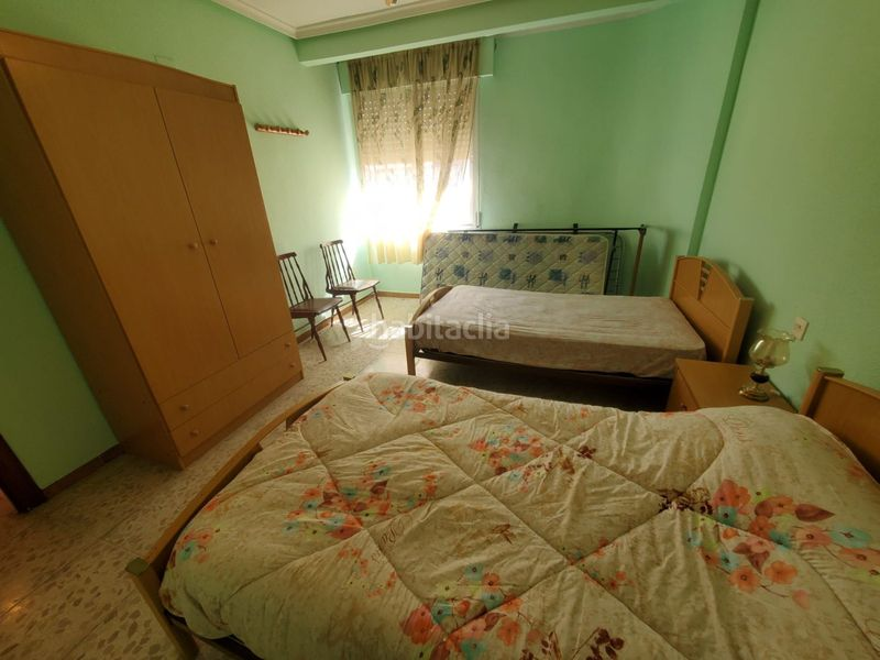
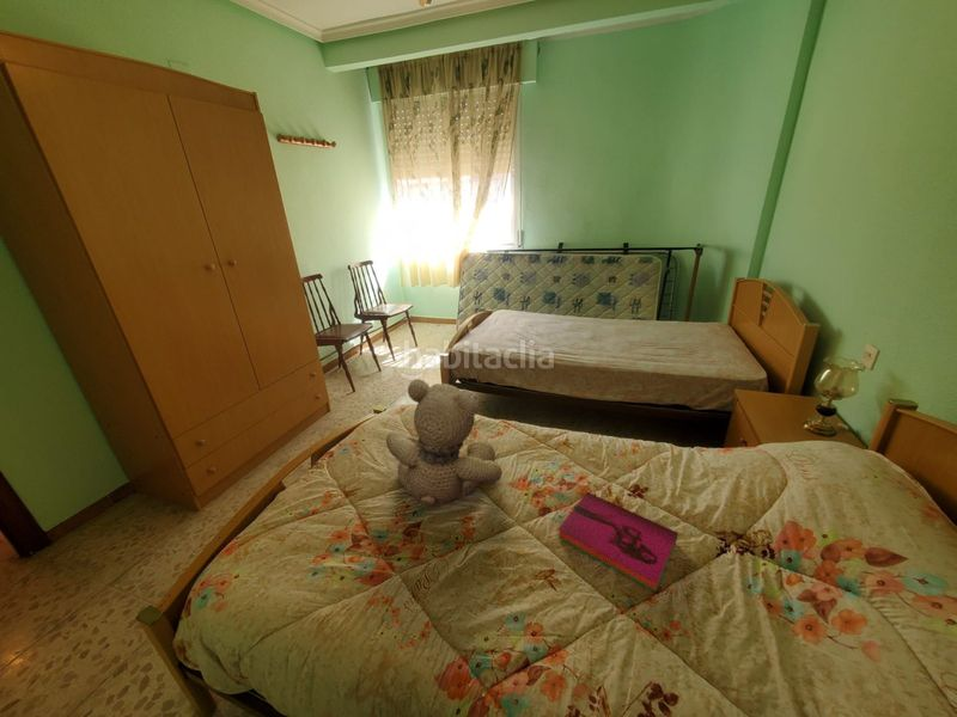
+ teddy bear [385,378,504,507]
+ hardback book [556,491,679,593]
